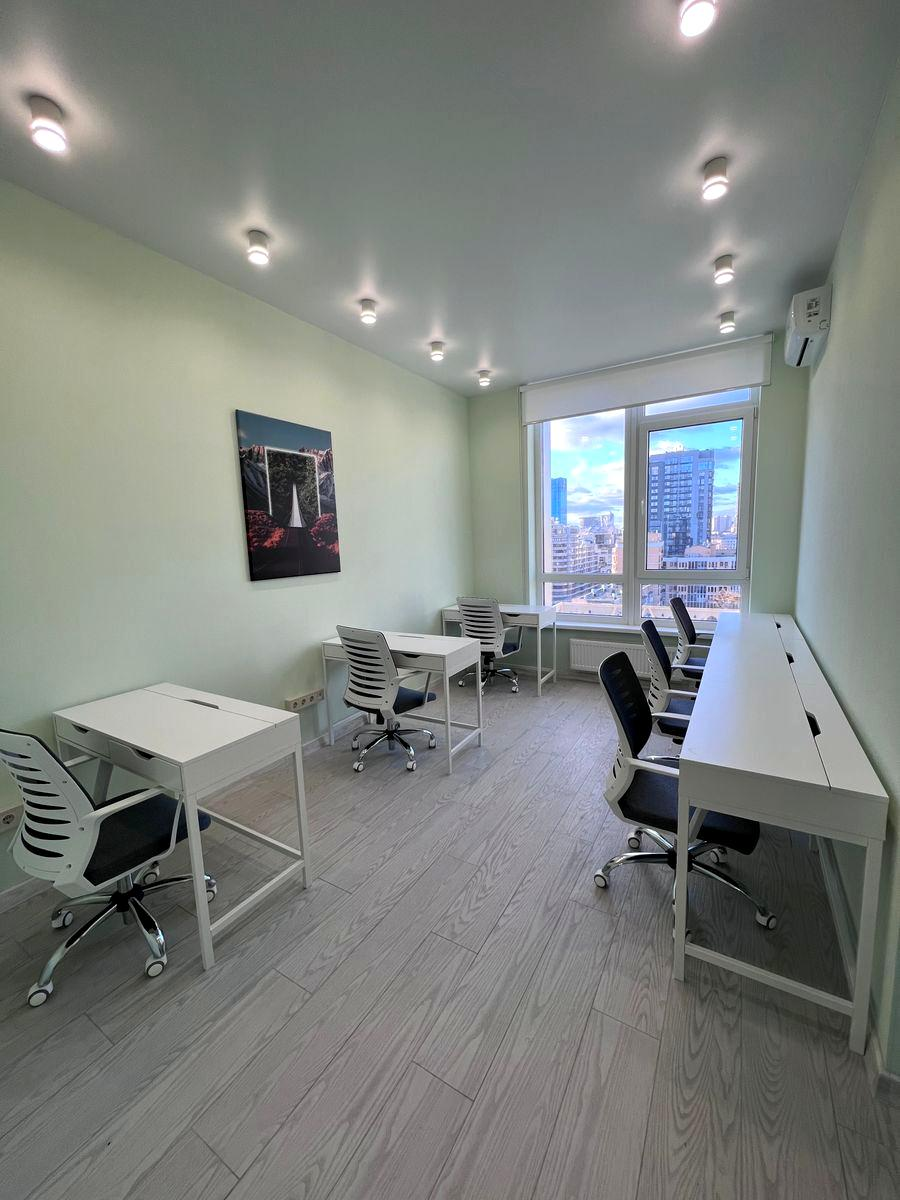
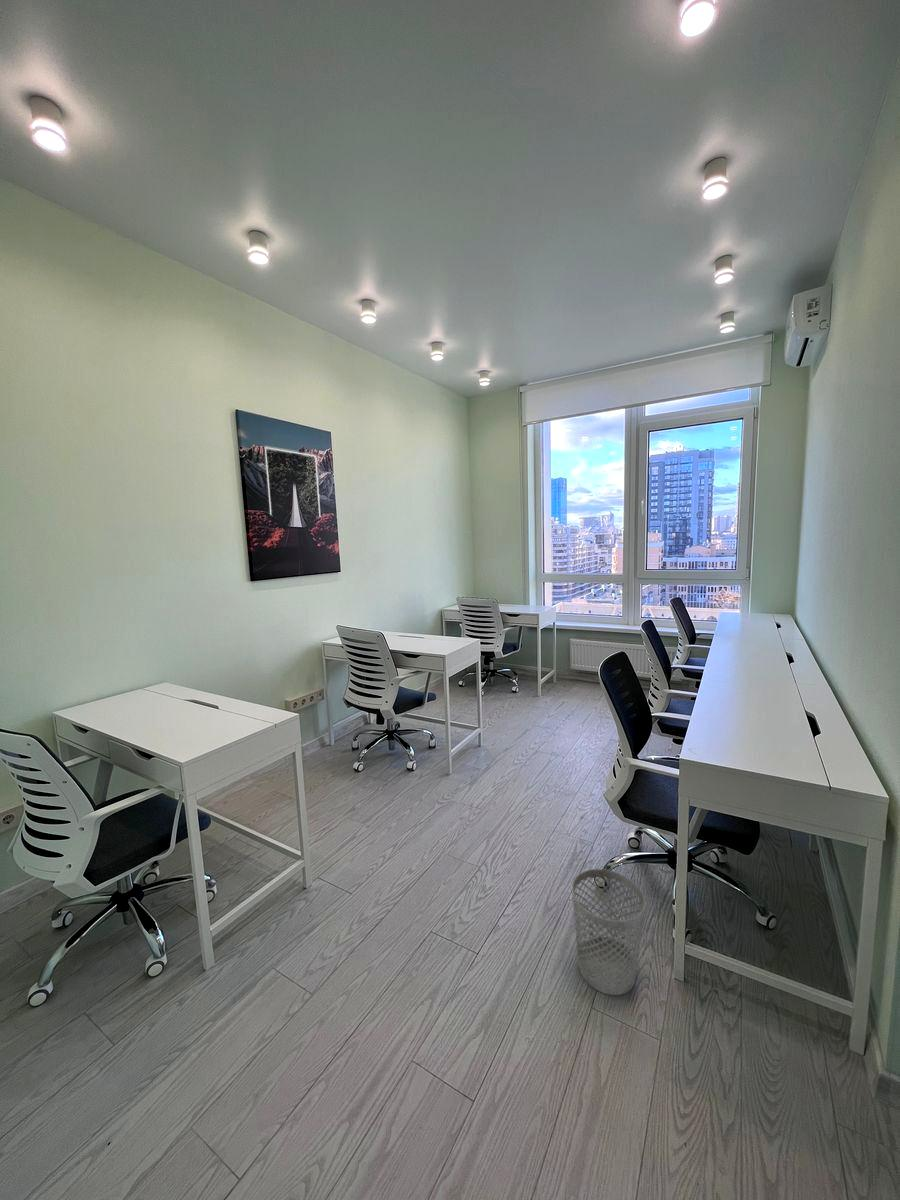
+ wastebasket [571,868,646,996]
